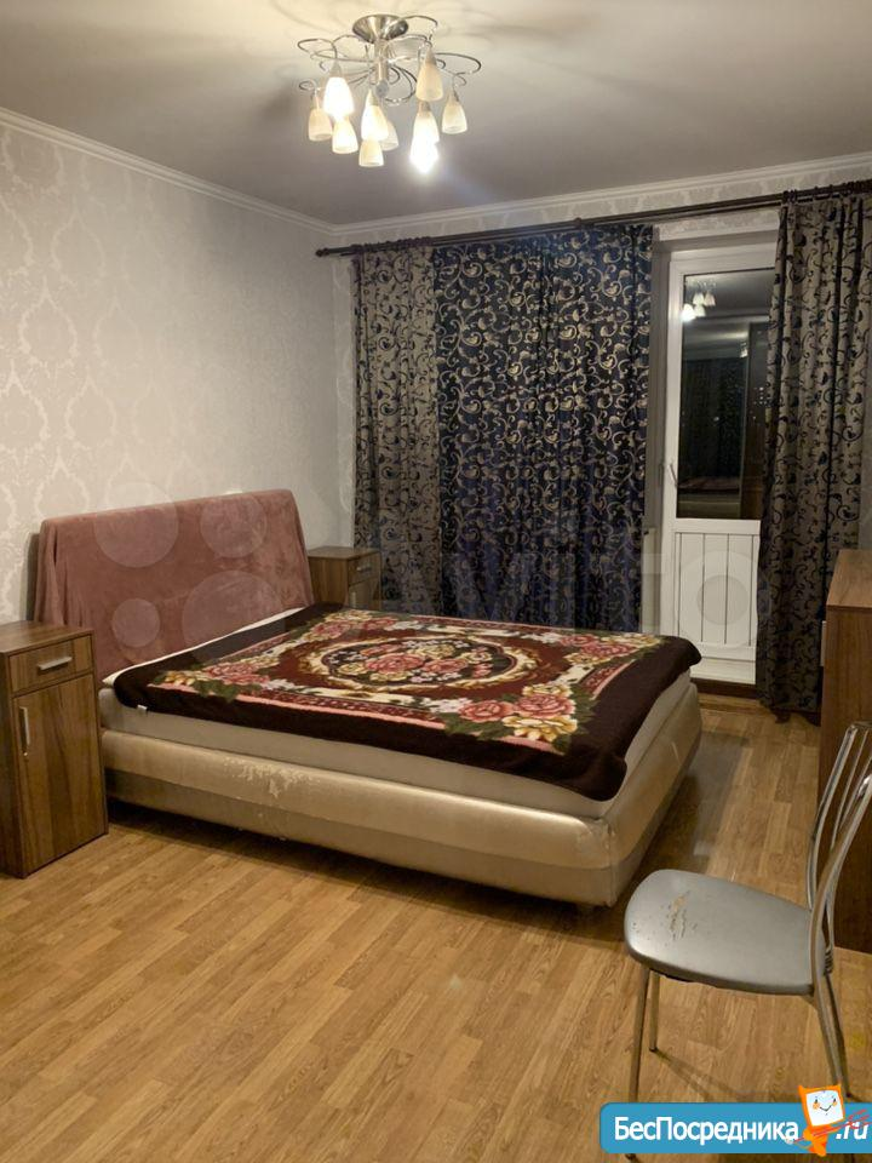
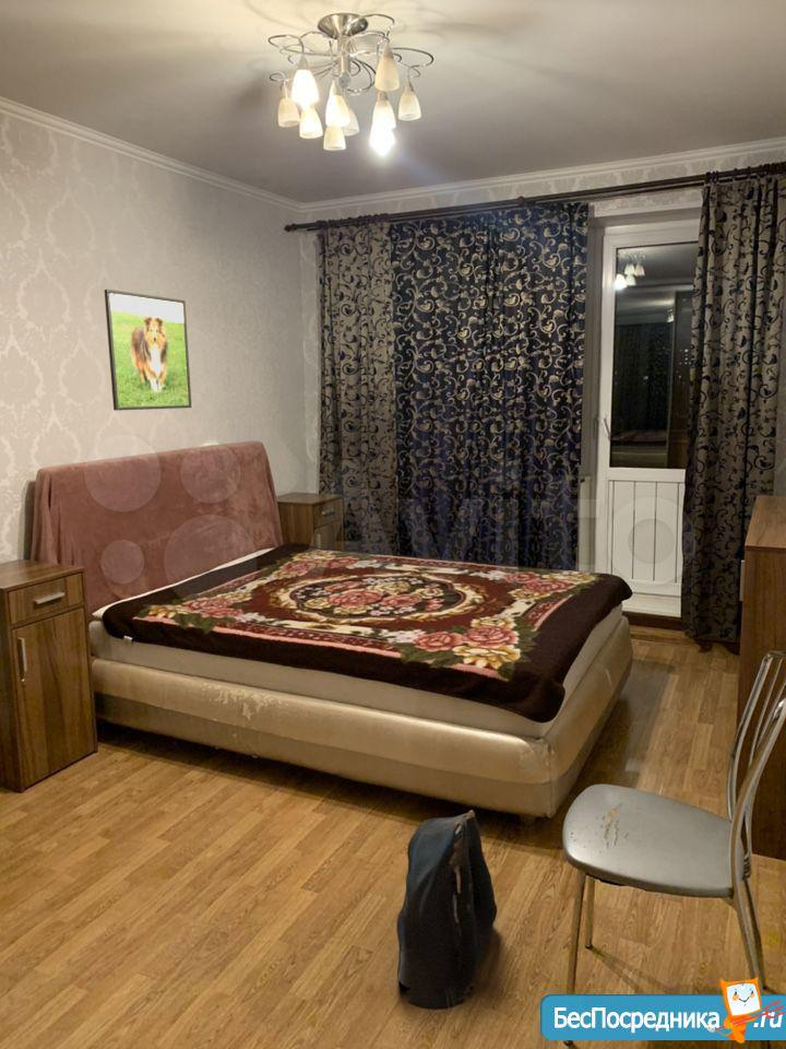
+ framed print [104,288,193,412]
+ backpack [395,810,498,1011]
